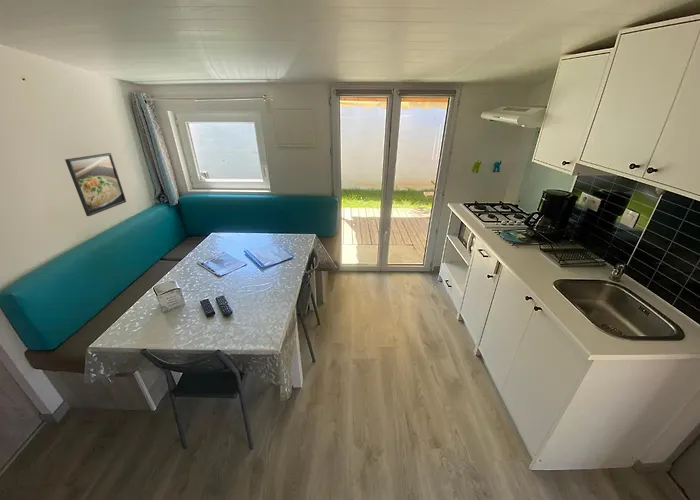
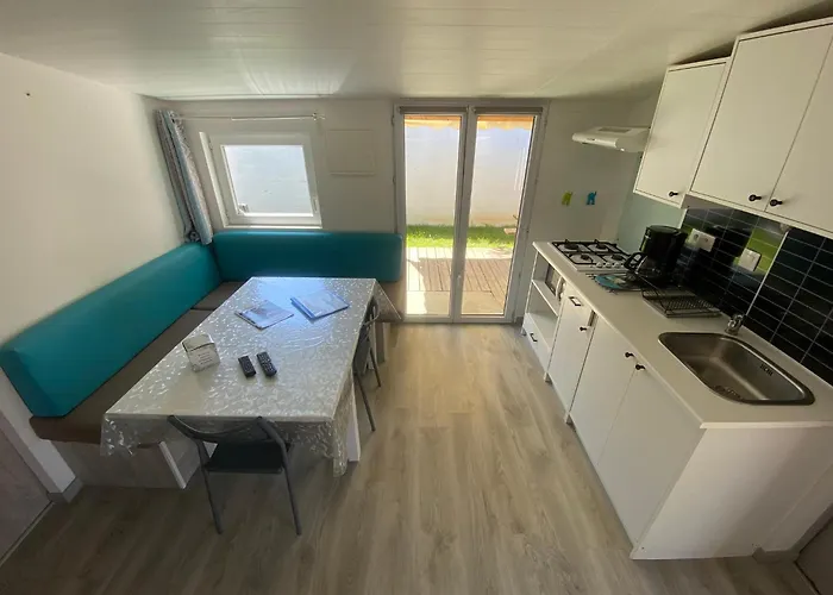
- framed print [64,152,127,217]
